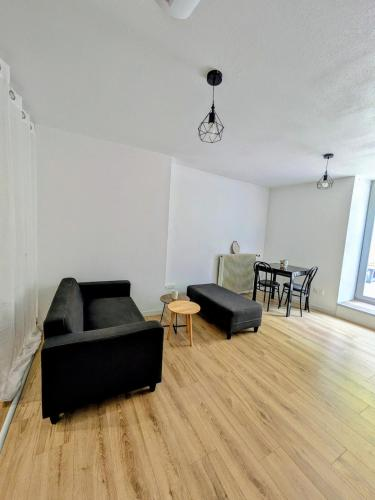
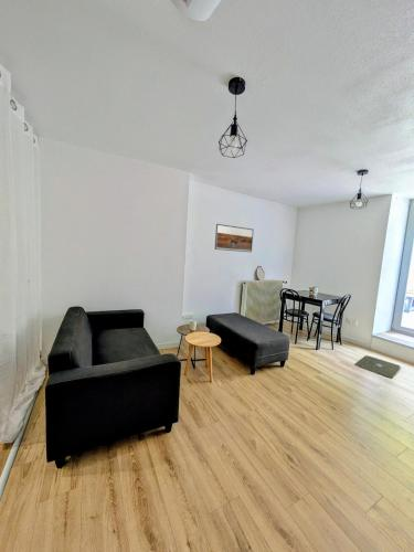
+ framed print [214,223,254,253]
+ rug [353,354,401,379]
